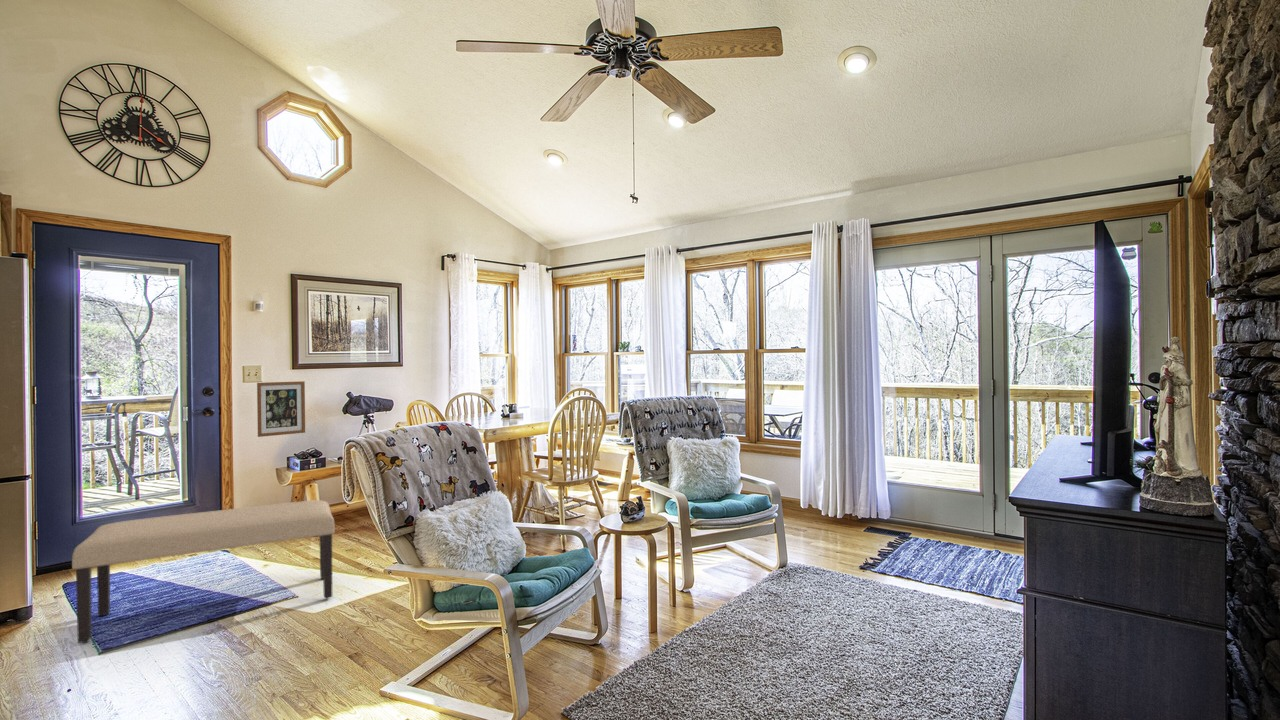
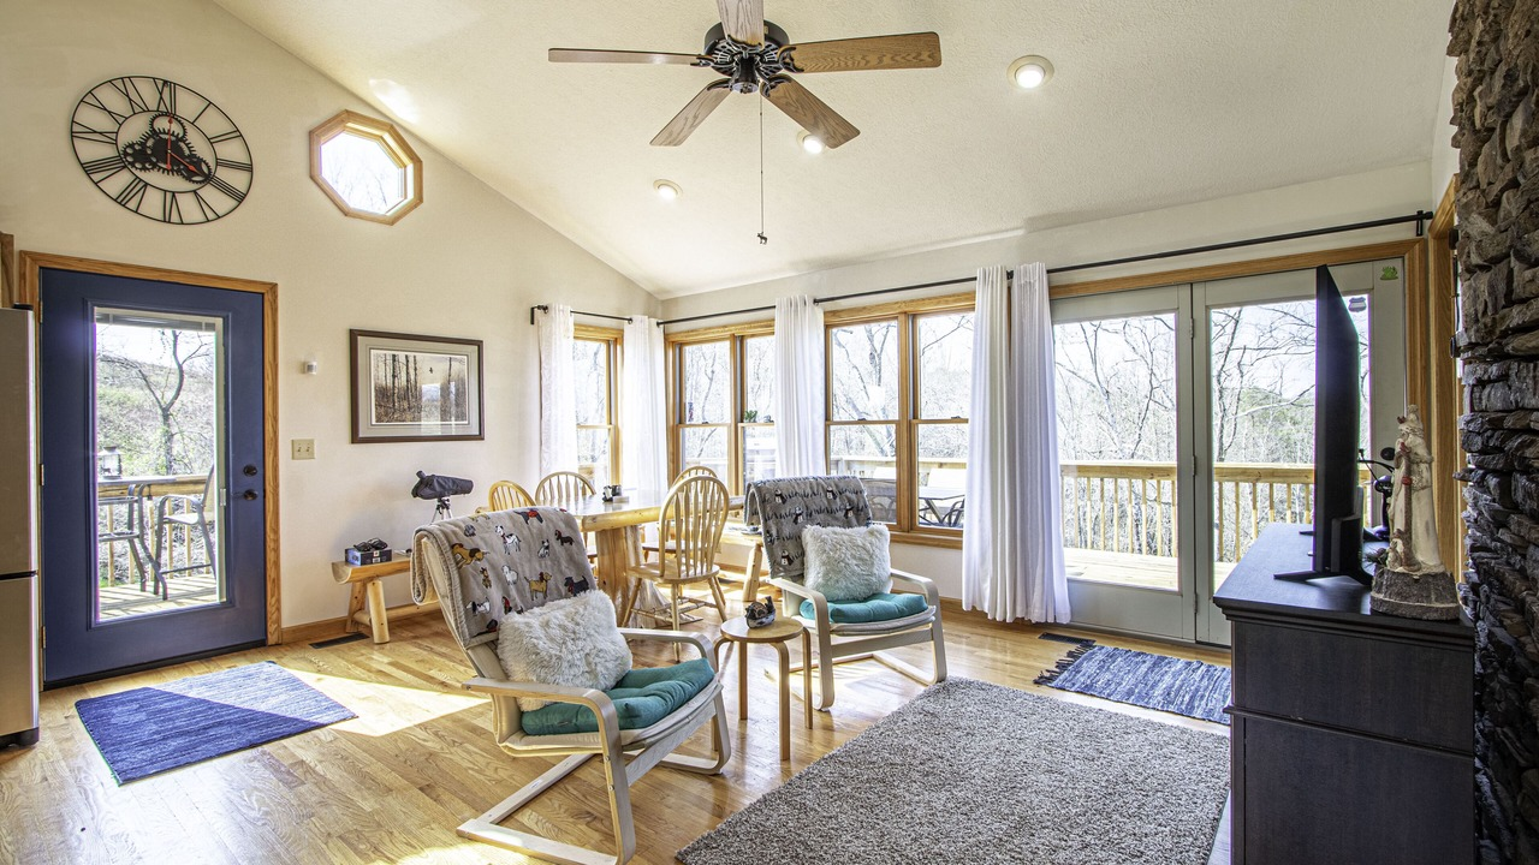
- bench [71,499,336,644]
- wall art [256,380,306,438]
